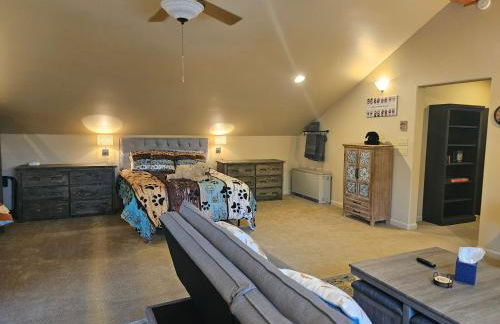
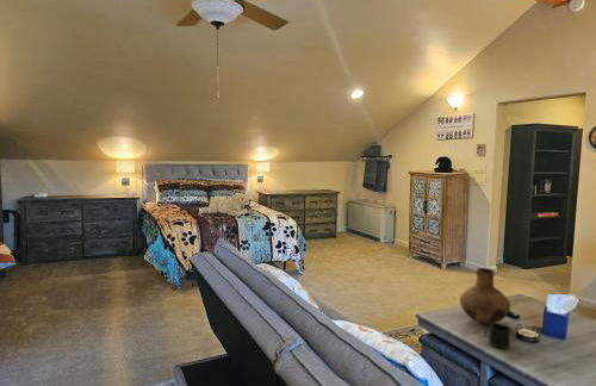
+ vase [459,267,511,325]
+ mug [483,323,513,350]
